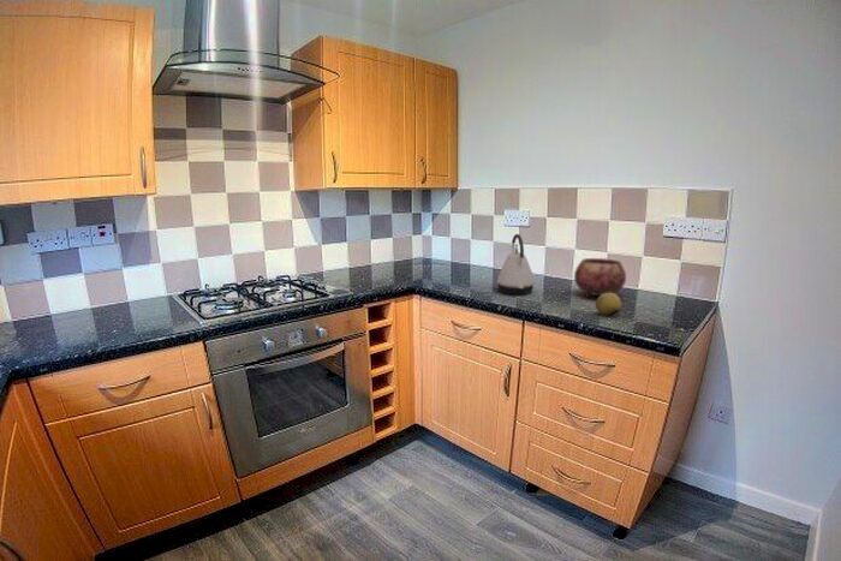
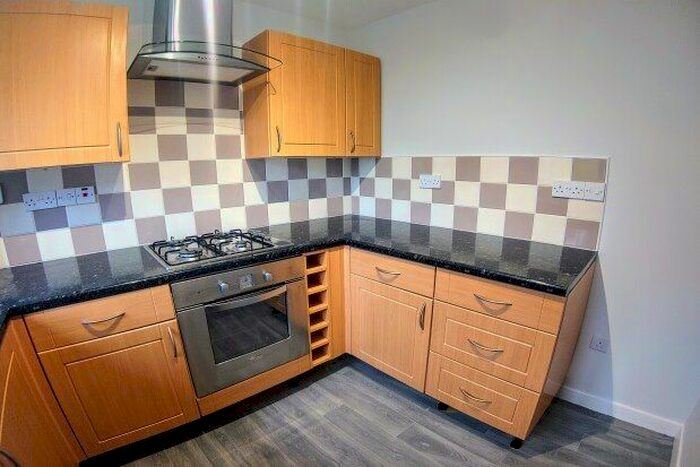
- kettle [496,233,536,296]
- fruit [595,293,622,317]
- bowl [573,257,627,299]
